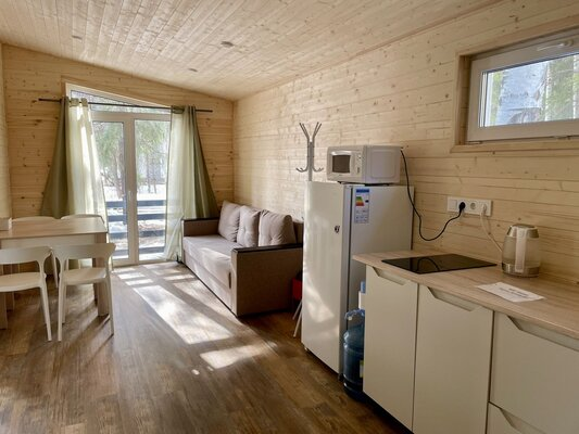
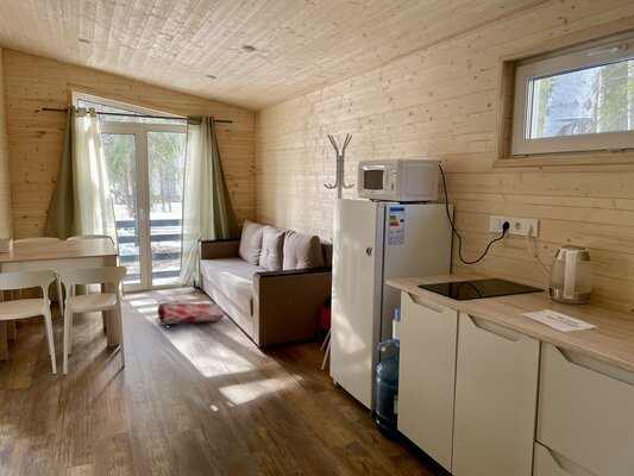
+ bag [155,299,226,327]
